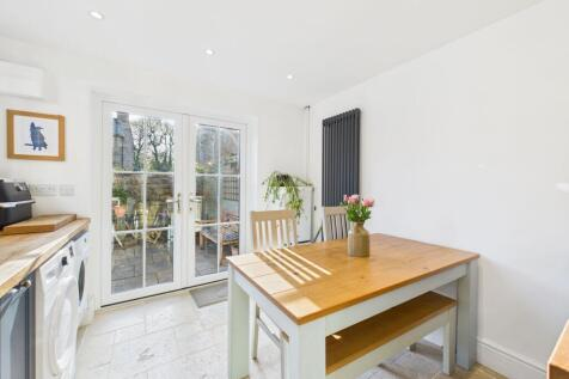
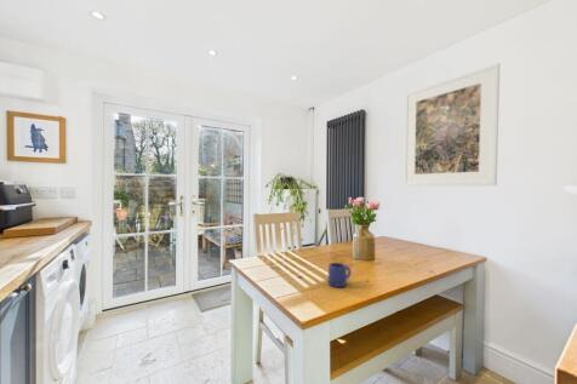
+ mug [327,262,353,288]
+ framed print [402,62,501,187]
